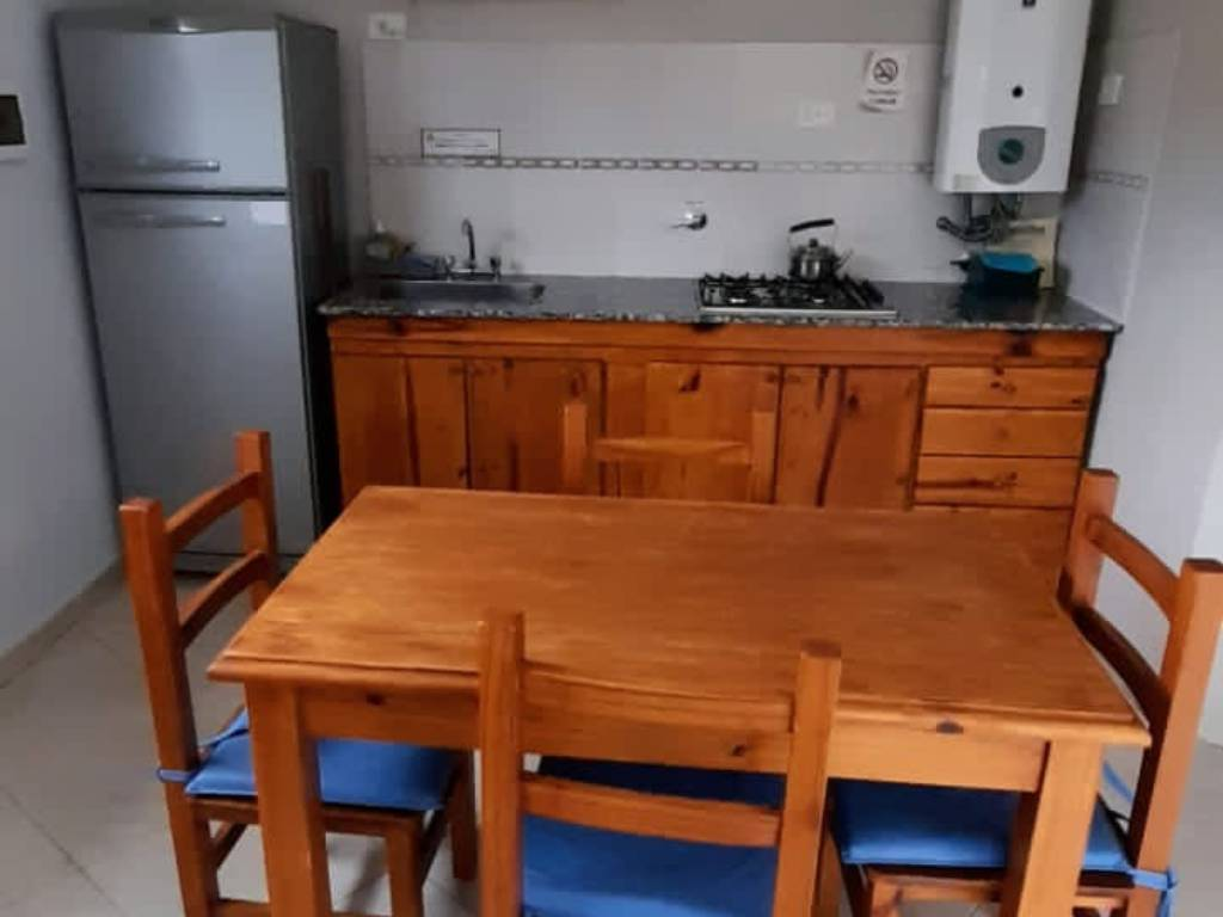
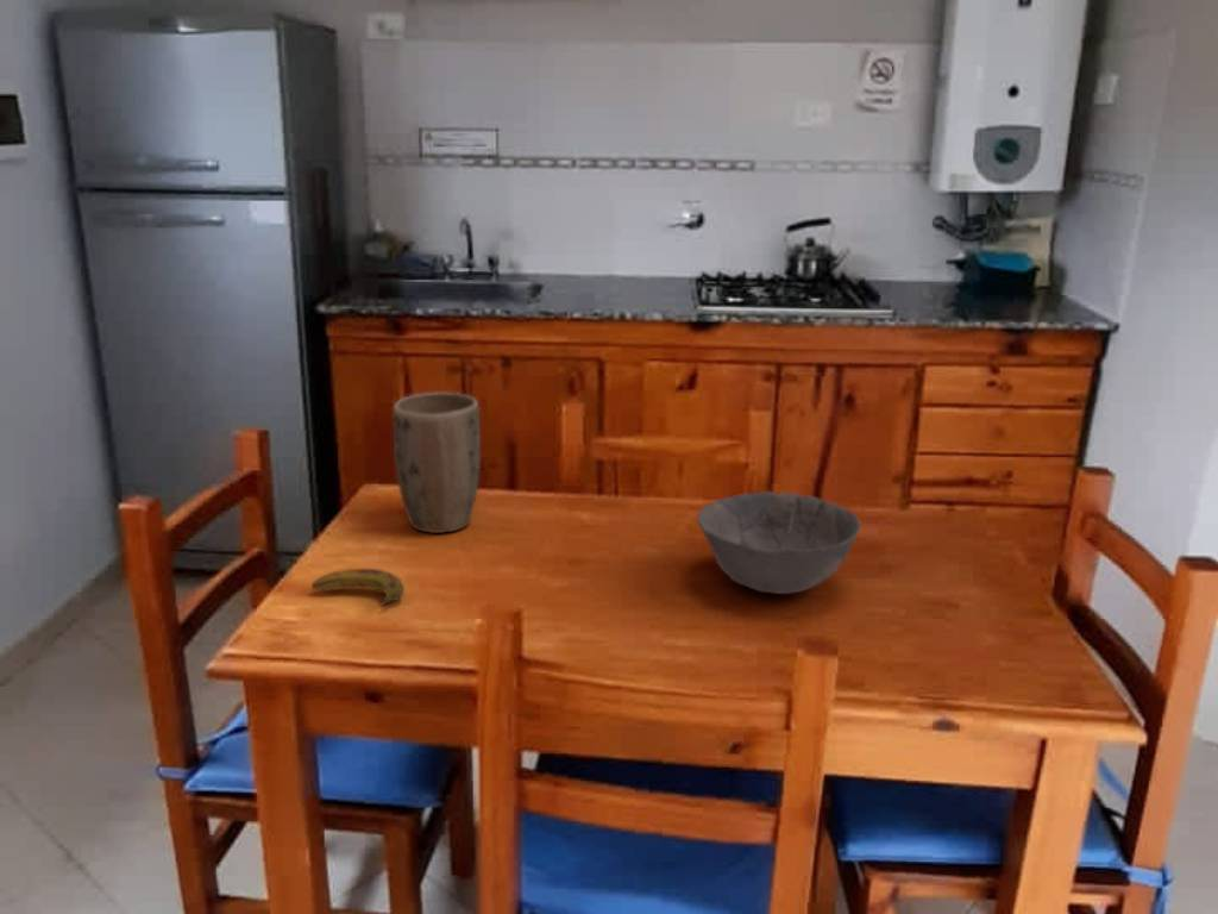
+ banana [310,568,406,607]
+ plant pot [391,392,482,534]
+ bowl [697,490,862,595]
